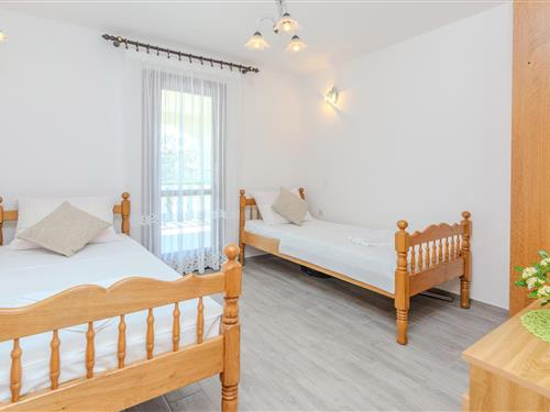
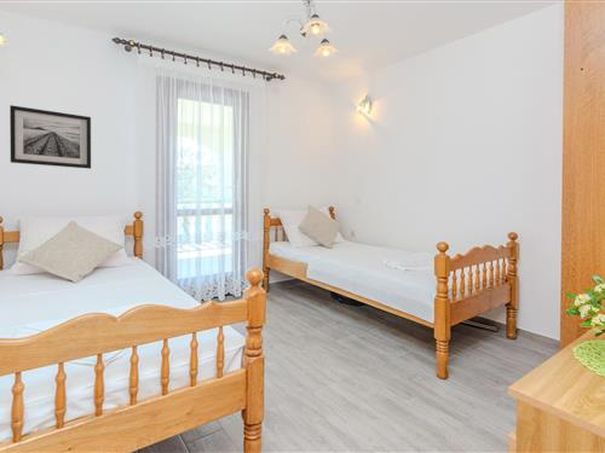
+ wall art [8,104,92,170]
